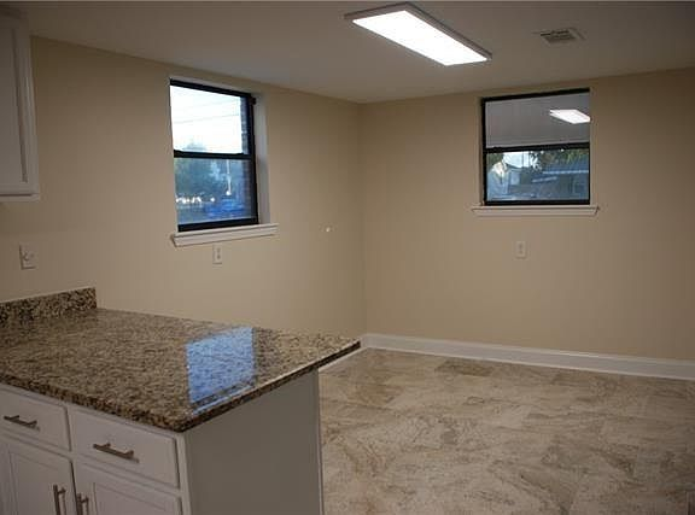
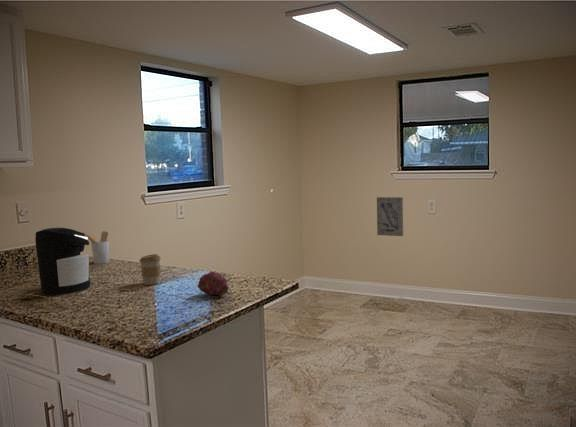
+ coffee maker [34,227,91,296]
+ utensil holder [85,230,110,265]
+ wall art [376,196,404,237]
+ fruit [196,271,230,296]
+ coffee cup [139,253,162,286]
